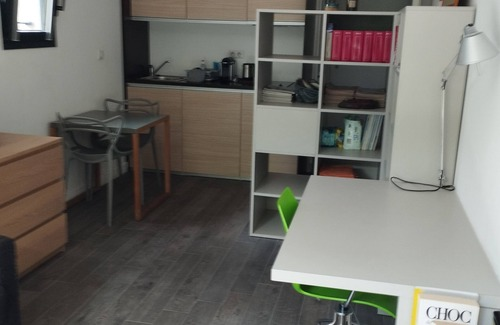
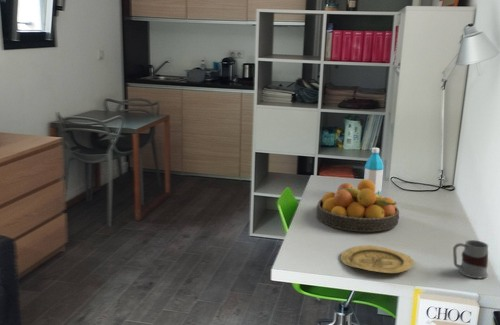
+ mug [452,239,489,279]
+ fruit bowl [315,179,400,233]
+ plate [340,244,415,274]
+ water bottle [363,147,385,196]
